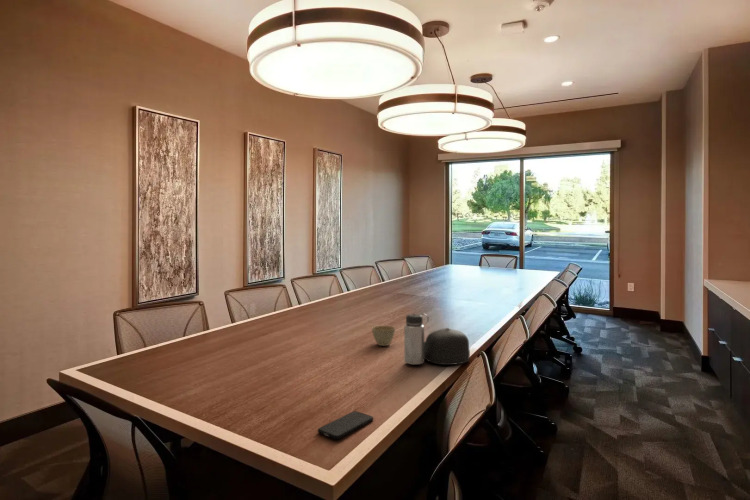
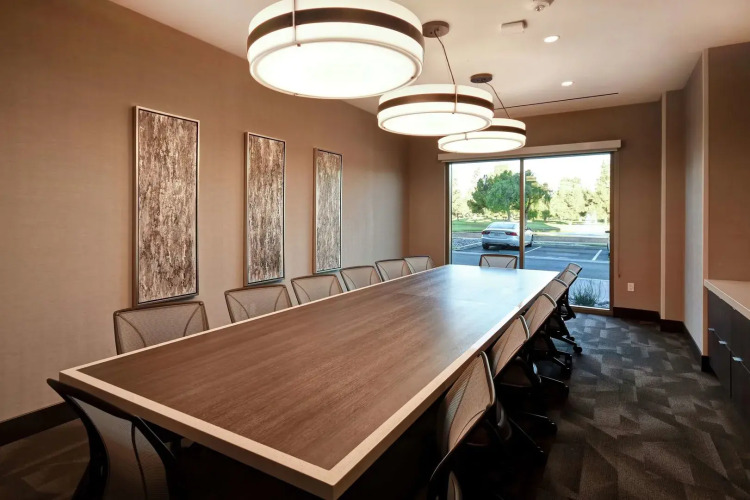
- flower pot [371,325,396,347]
- water bottle [403,313,471,366]
- smartphone [317,410,374,440]
